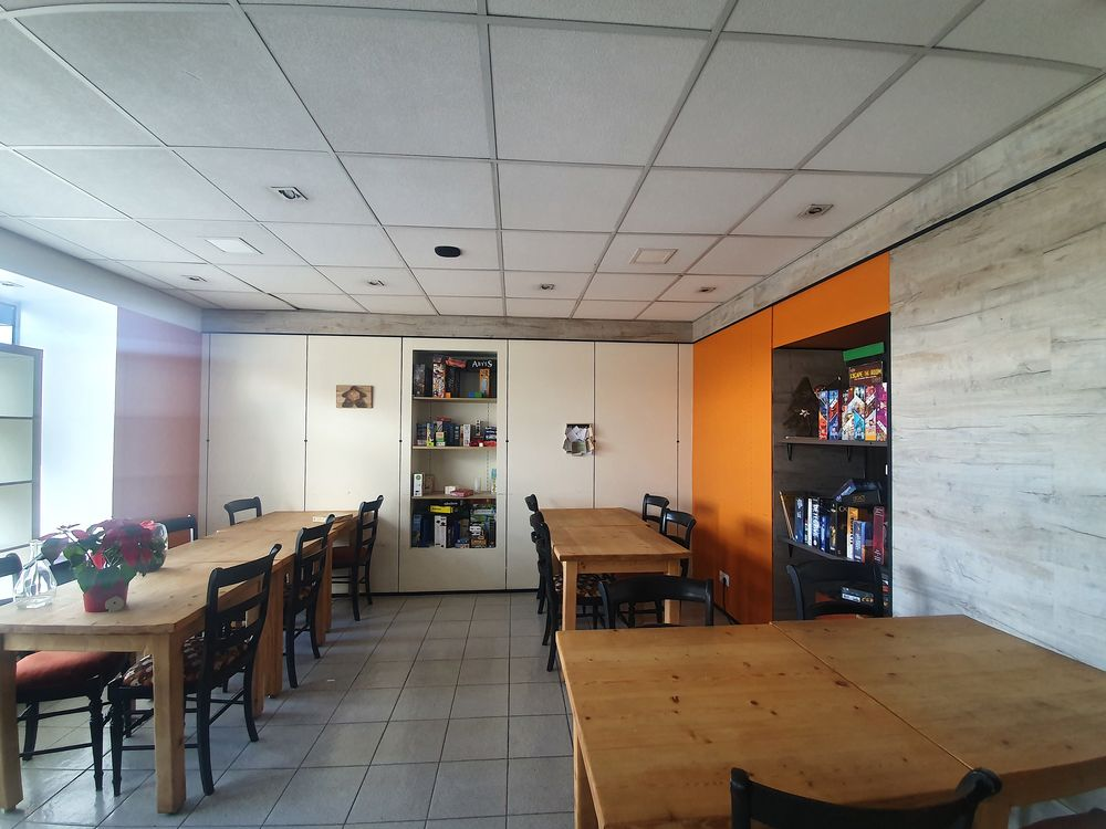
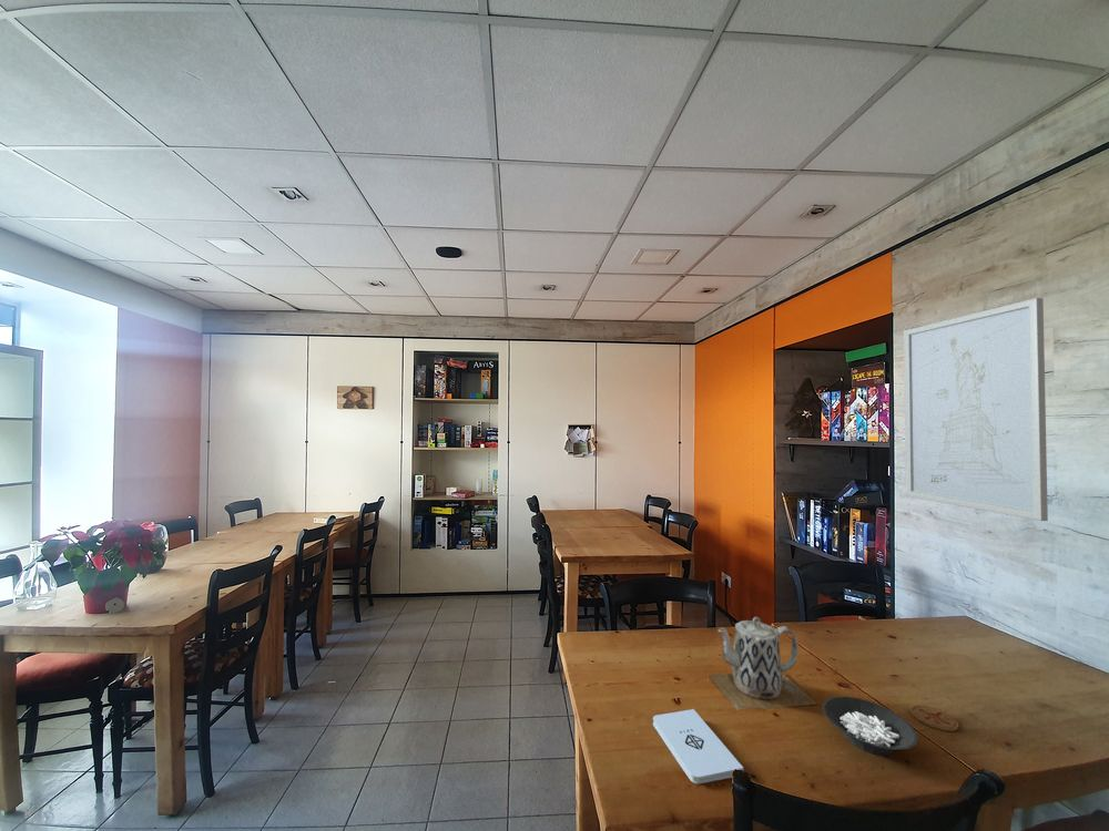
+ cereal bowl [821,696,919,757]
+ notepad [652,708,744,784]
+ coaster [909,705,960,732]
+ teapot [709,616,818,711]
+ wall art [903,297,1049,522]
